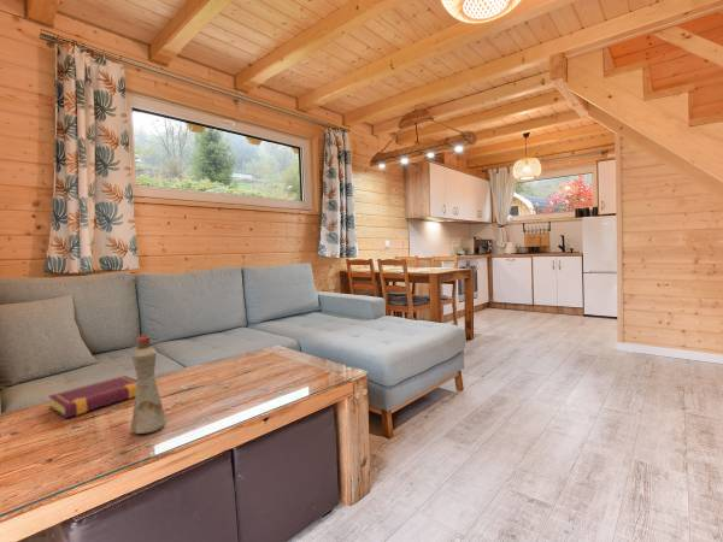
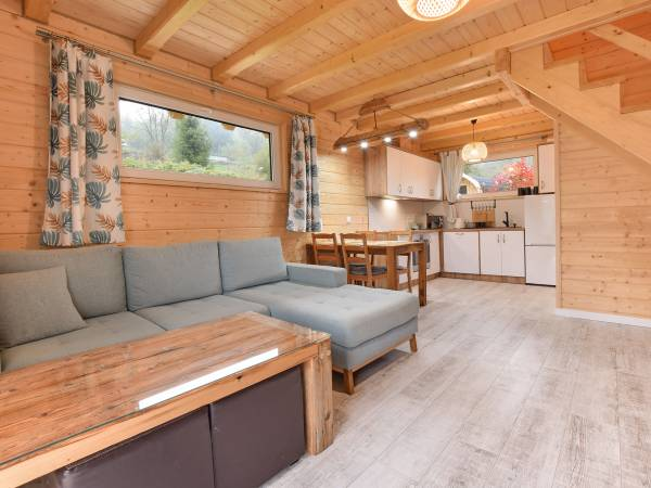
- bottle [130,334,166,435]
- book [47,375,137,419]
